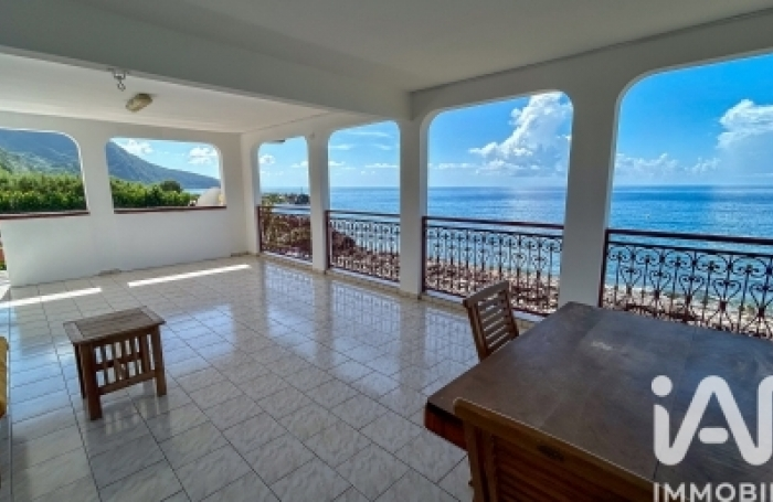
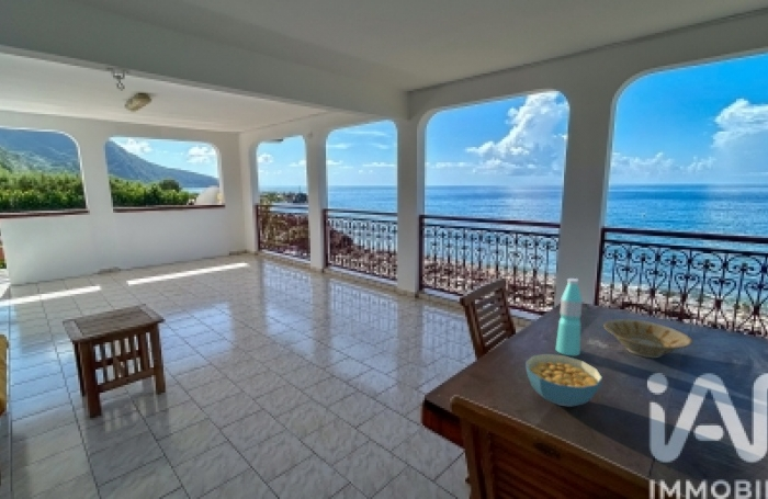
+ water bottle [555,277,584,356]
+ bowl [603,318,693,359]
+ cereal bowl [524,353,603,408]
